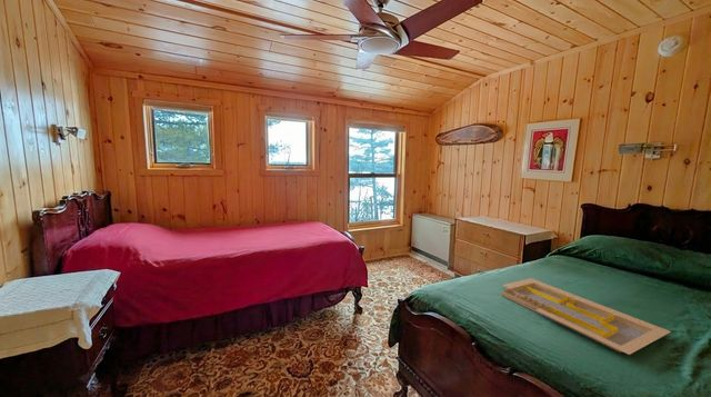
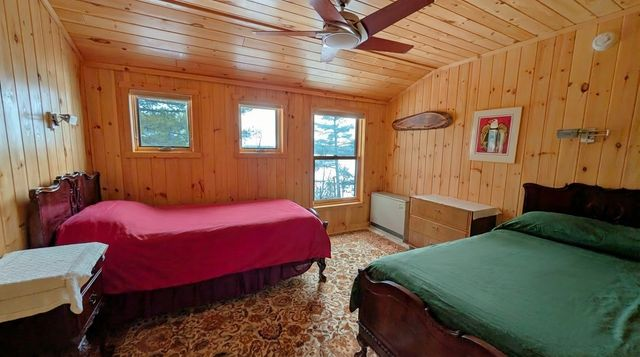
- serving tray [501,277,672,356]
